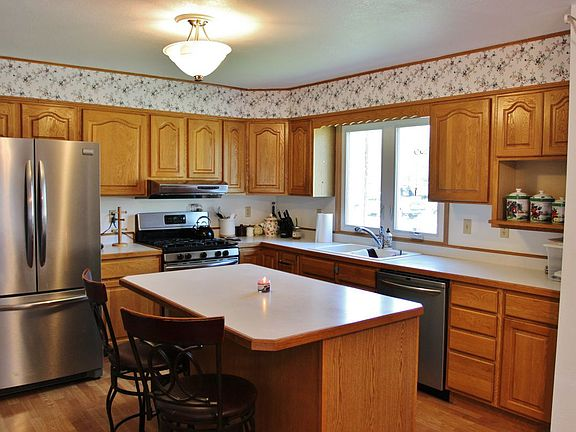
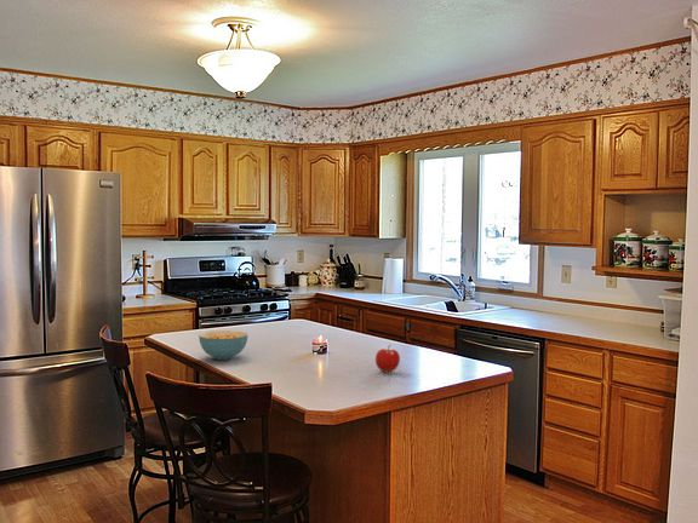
+ cereal bowl [198,329,248,361]
+ fruit [374,344,401,373]
